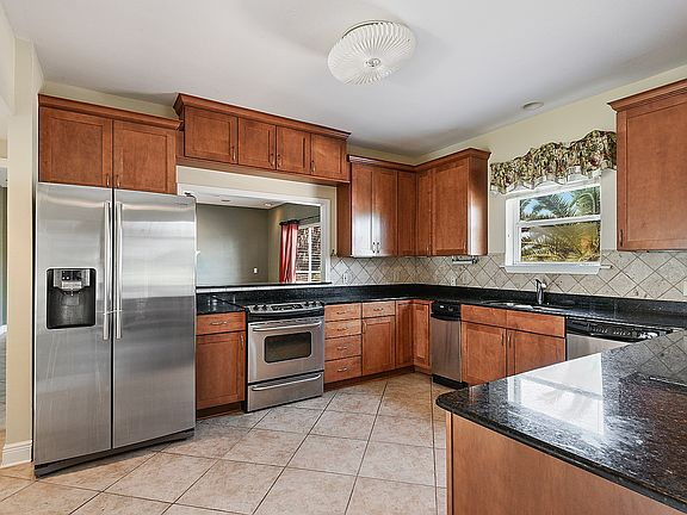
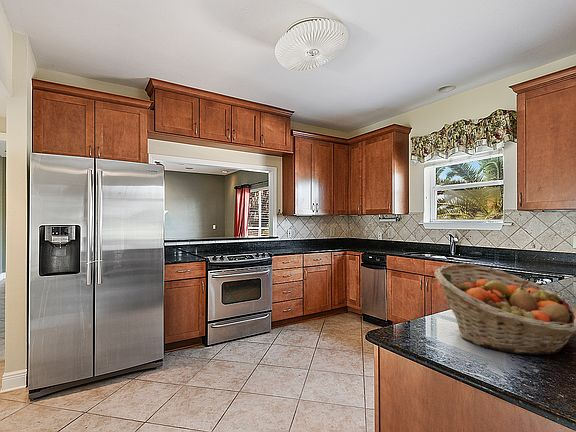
+ fruit basket [433,263,576,356]
